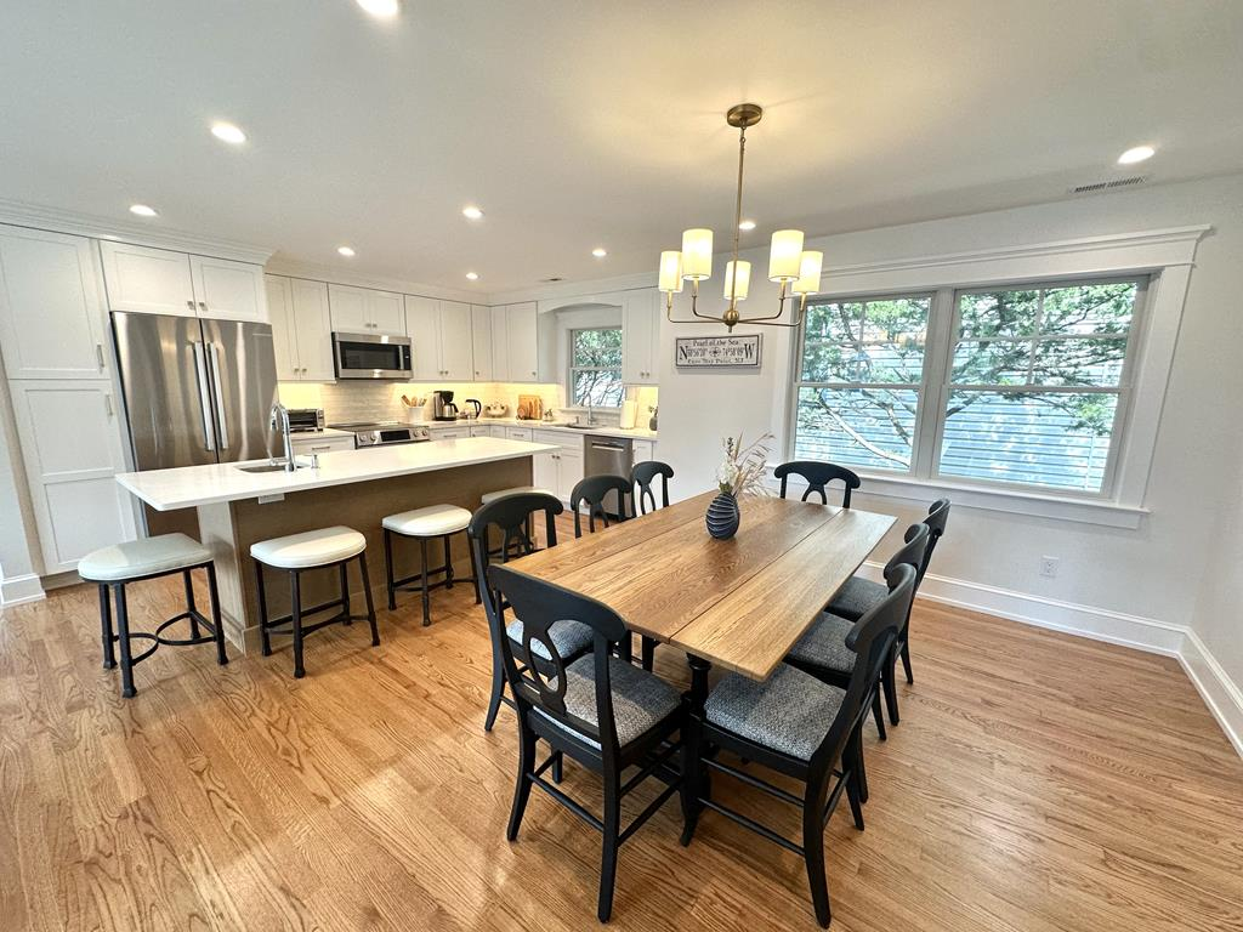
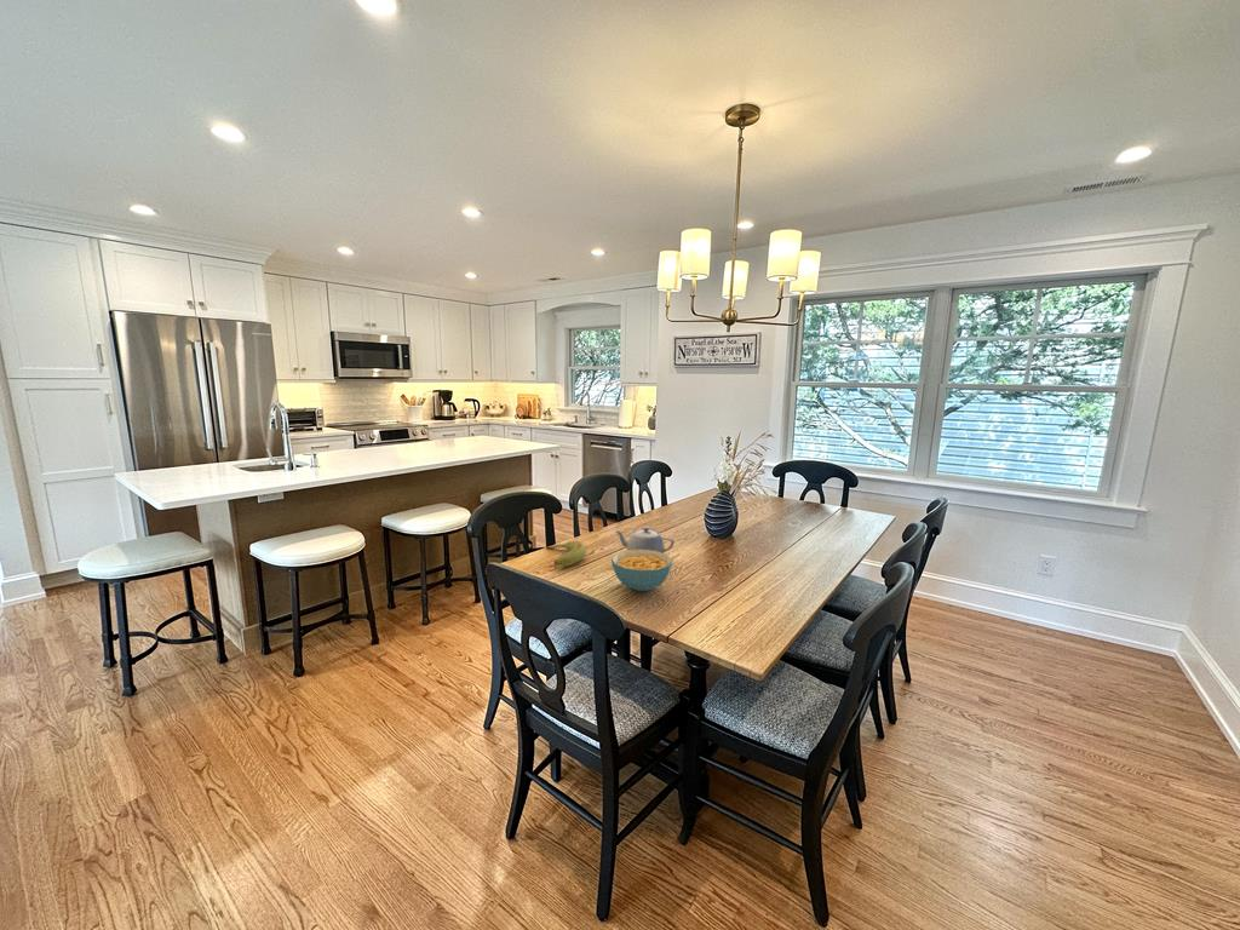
+ cereal bowl [610,550,673,592]
+ teapot [614,526,676,553]
+ banana [546,540,587,568]
